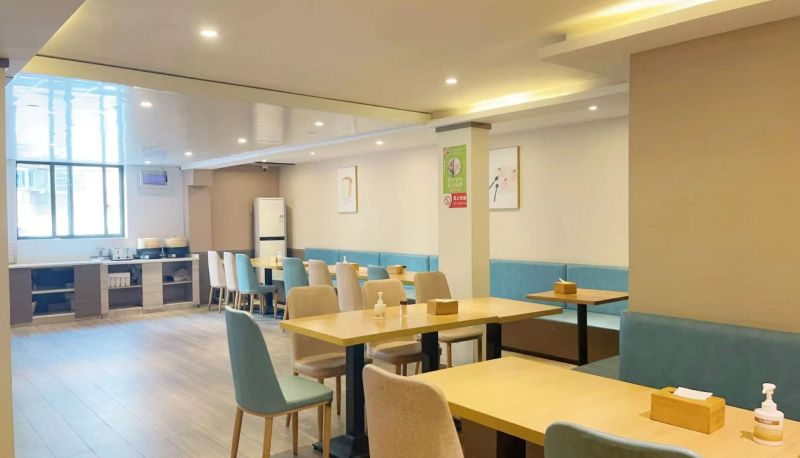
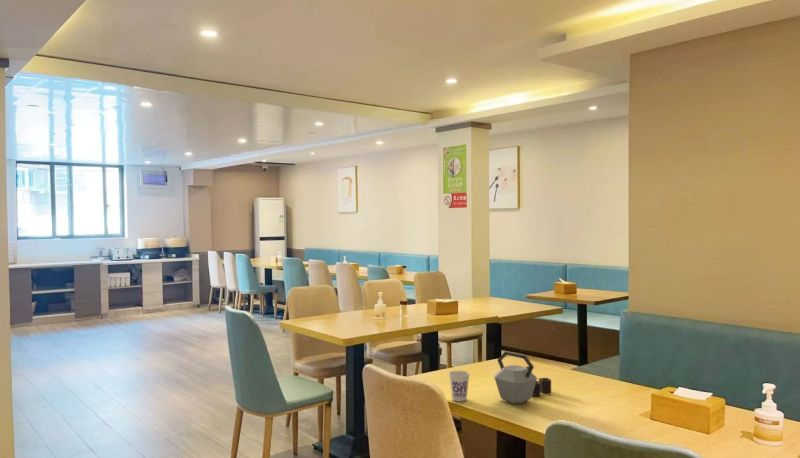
+ cup [448,370,471,402]
+ kettle [493,350,552,405]
